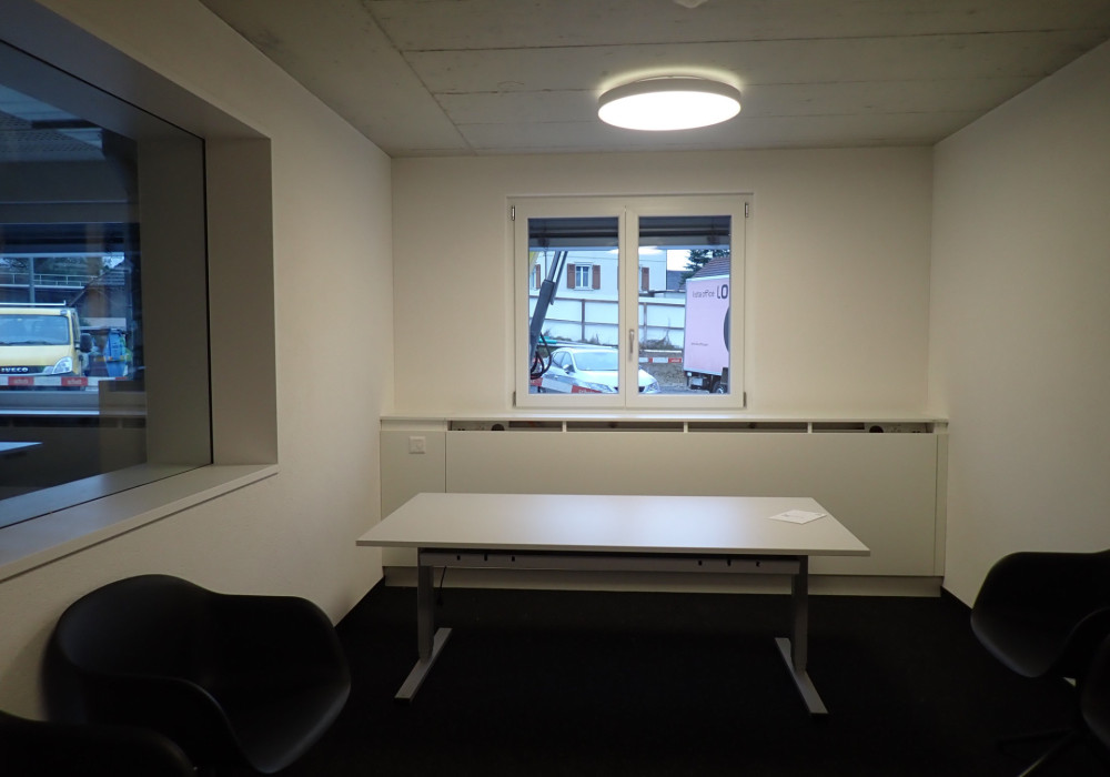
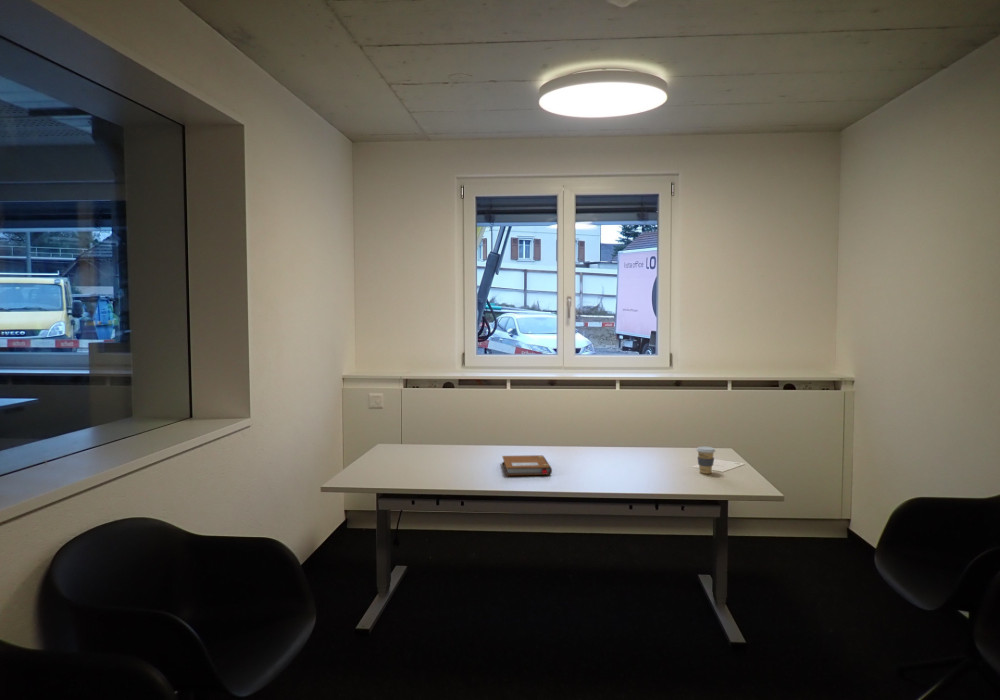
+ notebook [501,454,553,476]
+ coffee cup [695,446,717,475]
